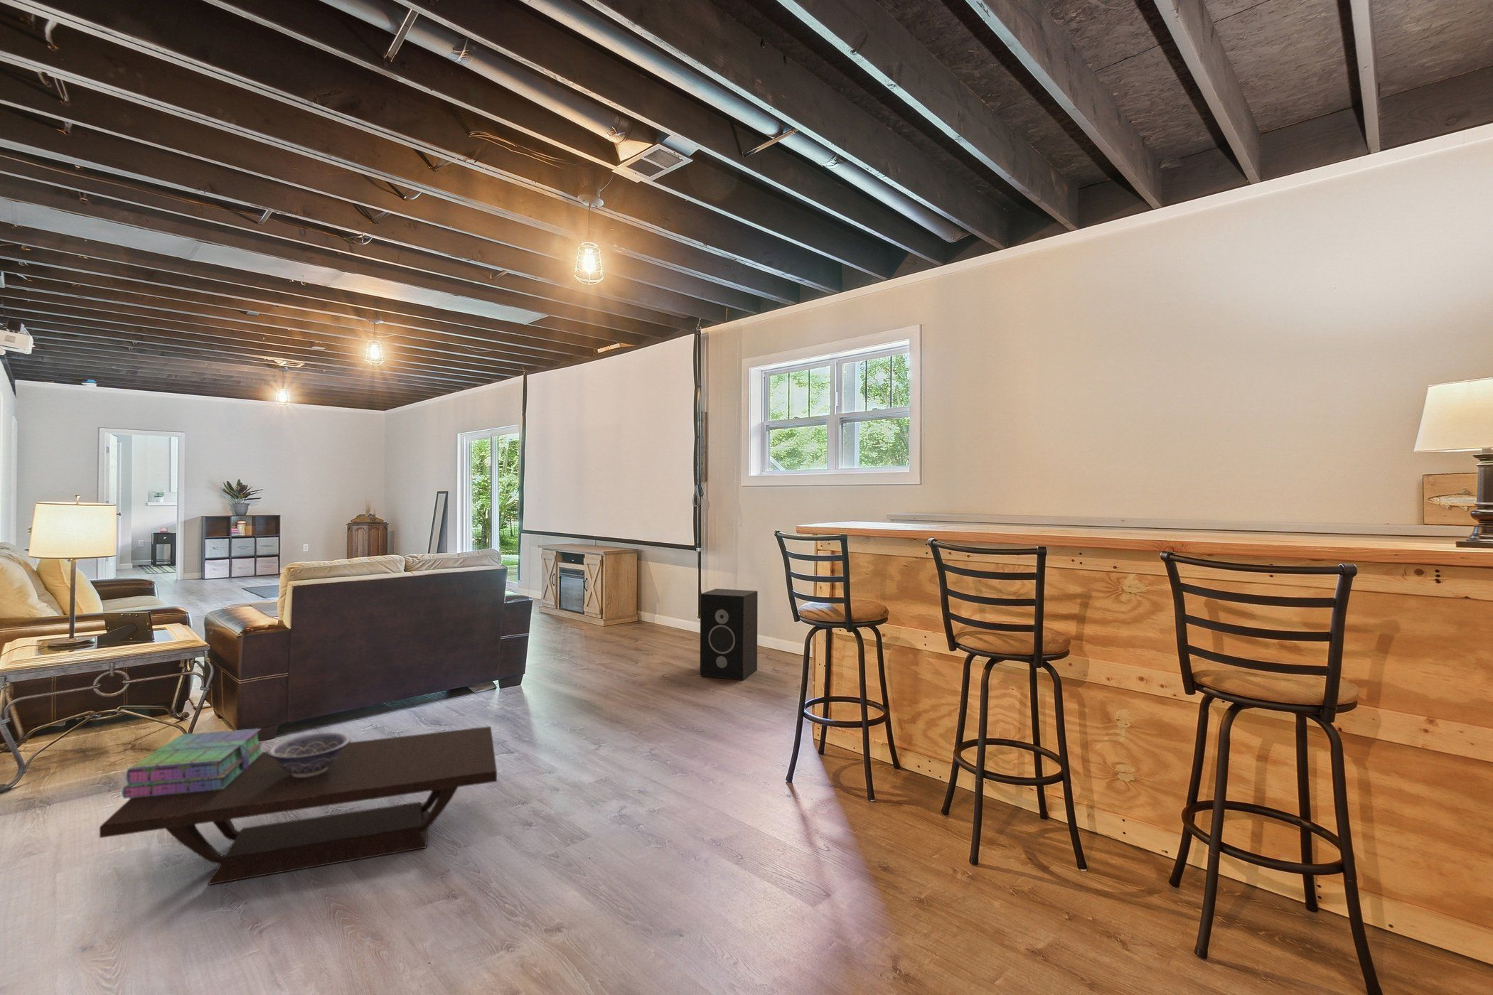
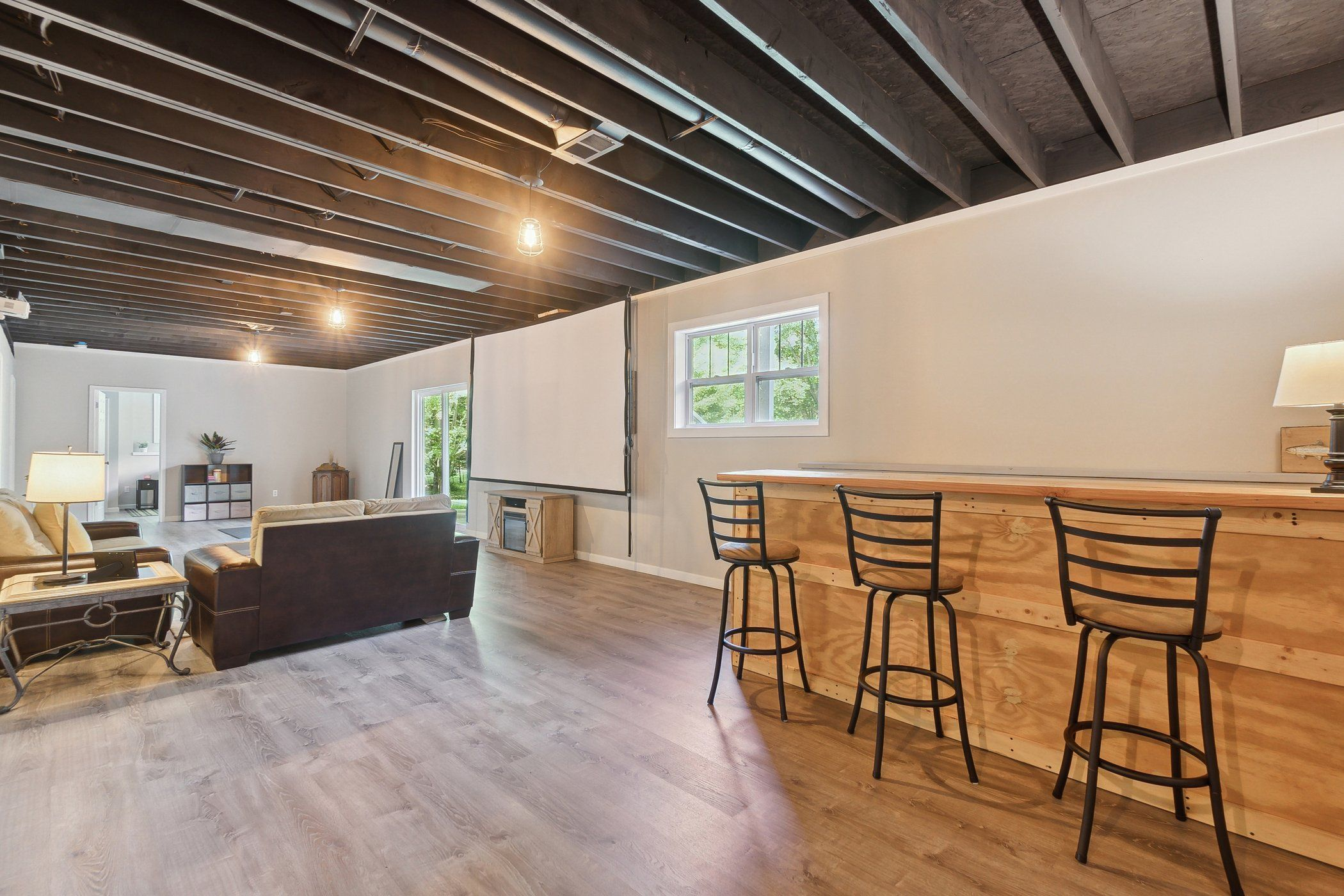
- speaker [700,587,759,681]
- stack of books [121,727,264,800]
- decorative bowl [267,732,351,777]
- coffee table [99,725,498,885]
